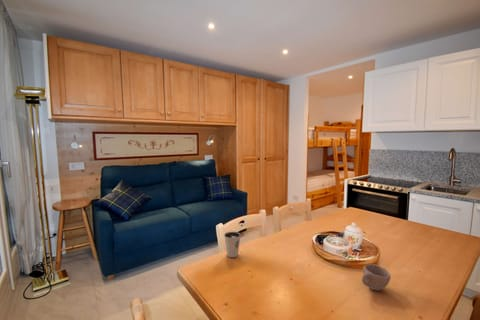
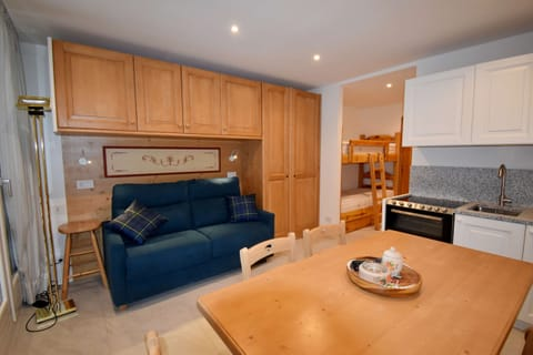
- cup [361,263,392,292]
- dixie cup [223,231,241,258]
